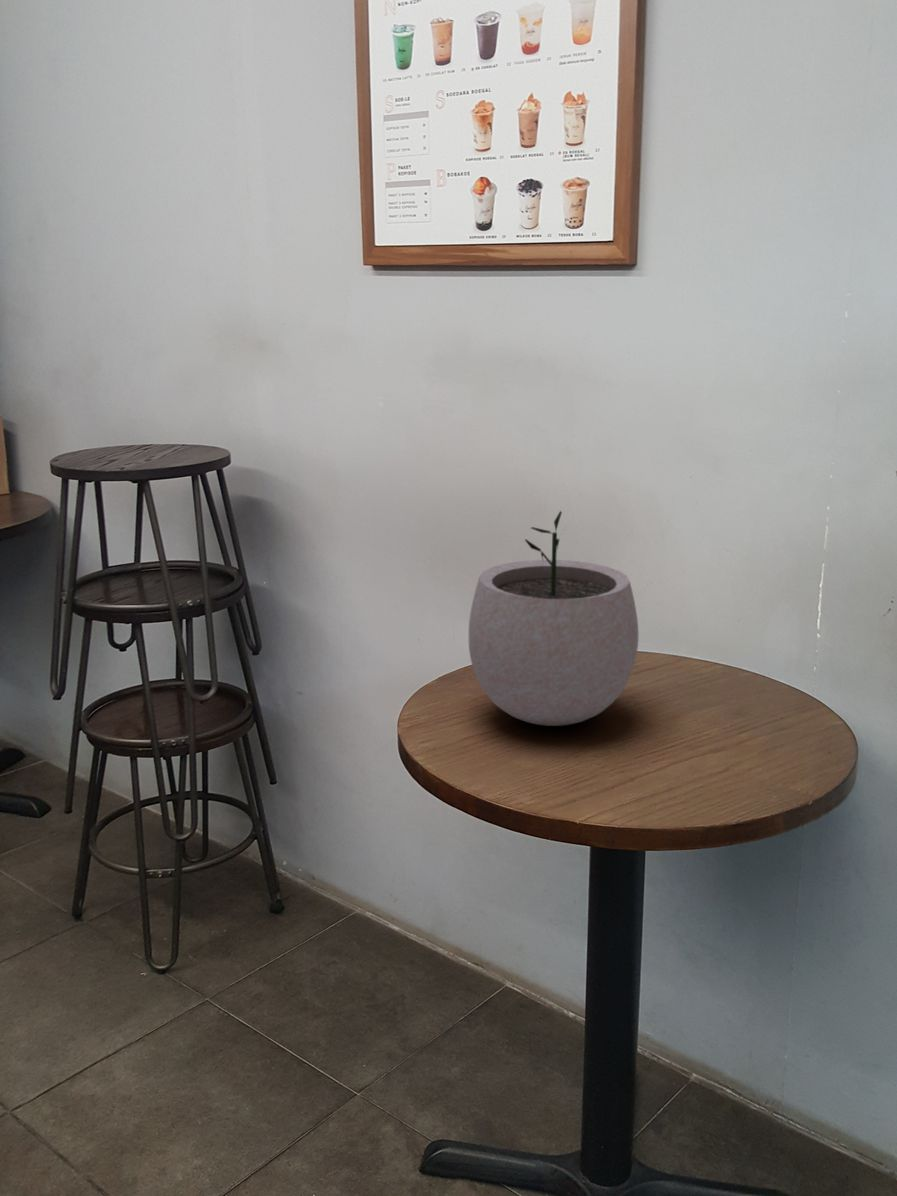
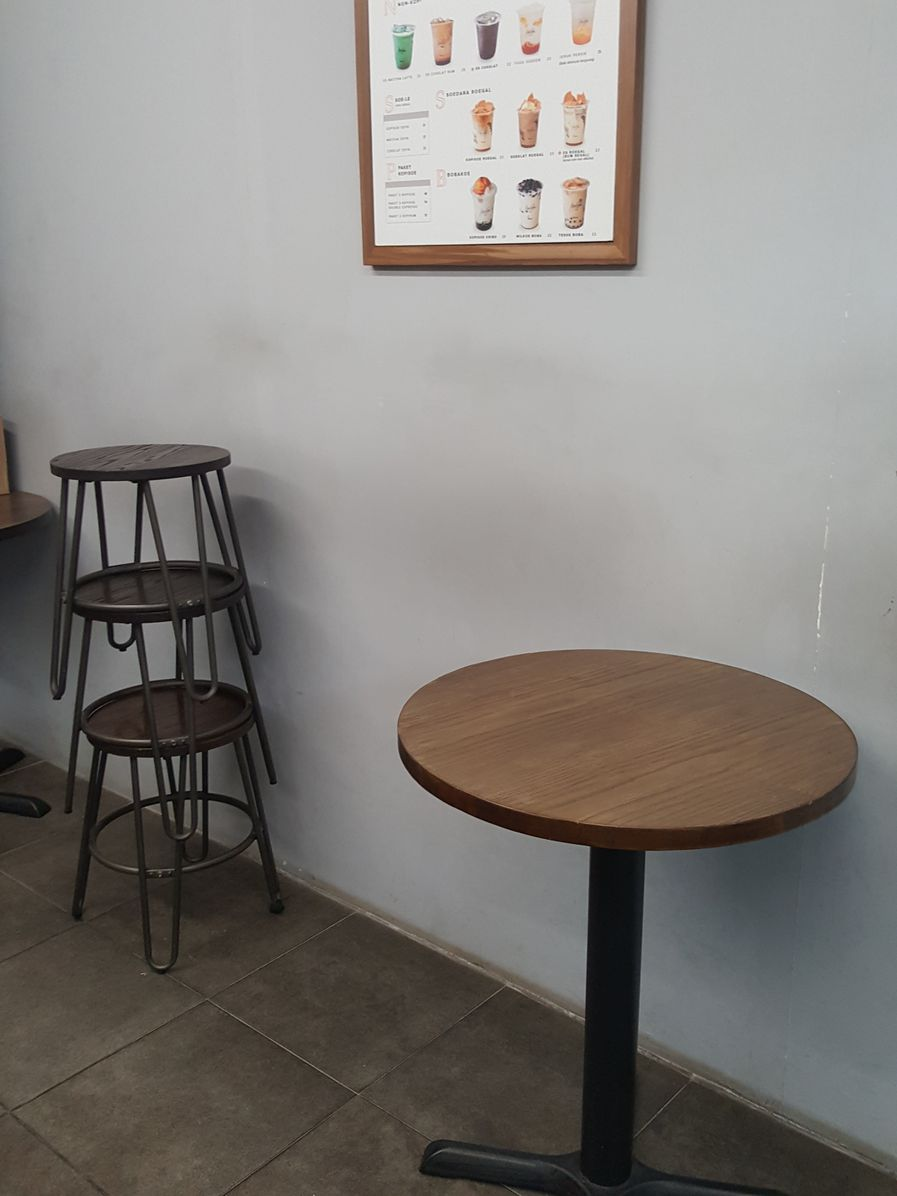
- plant pot [468,510,639,727]
